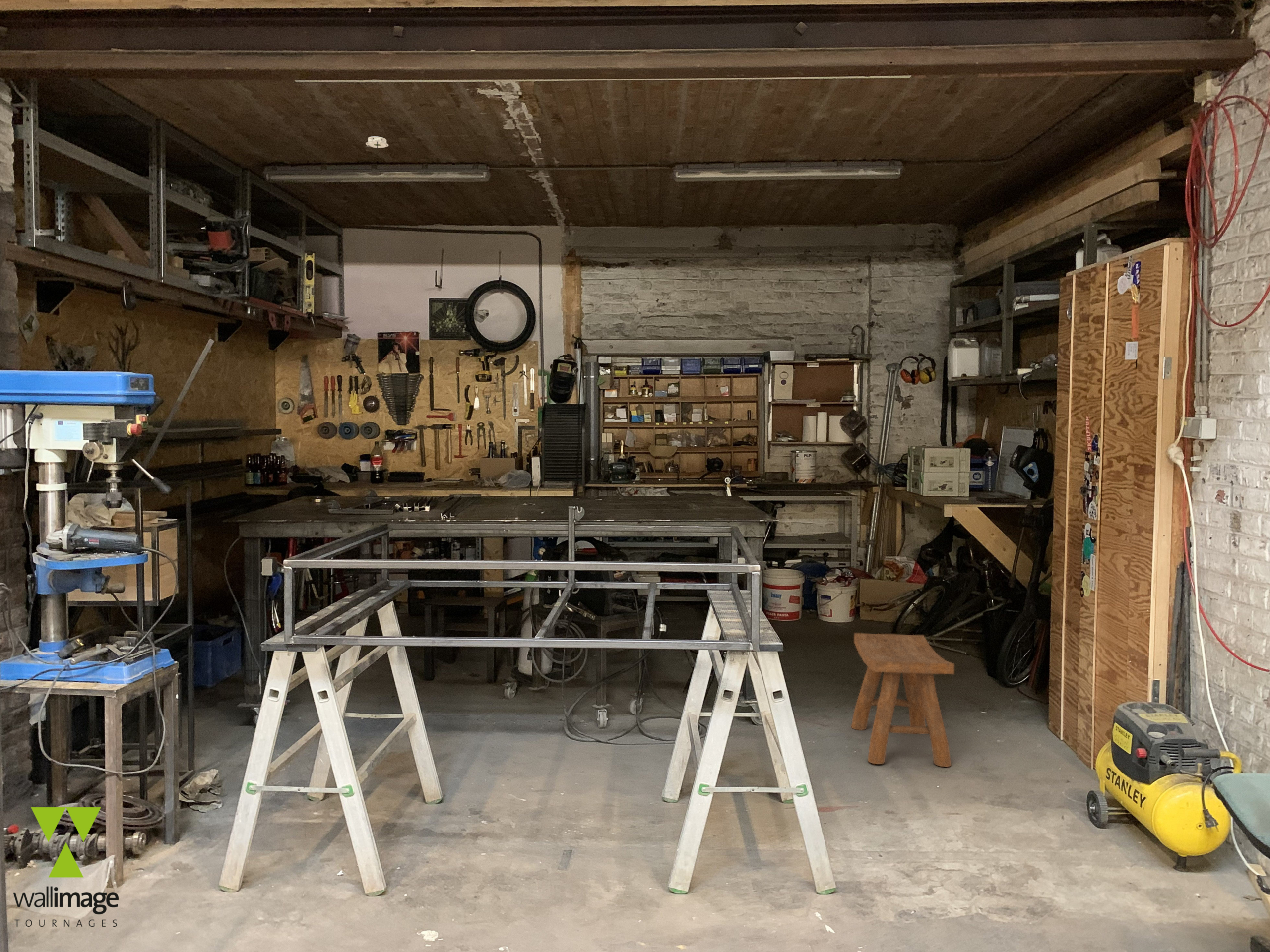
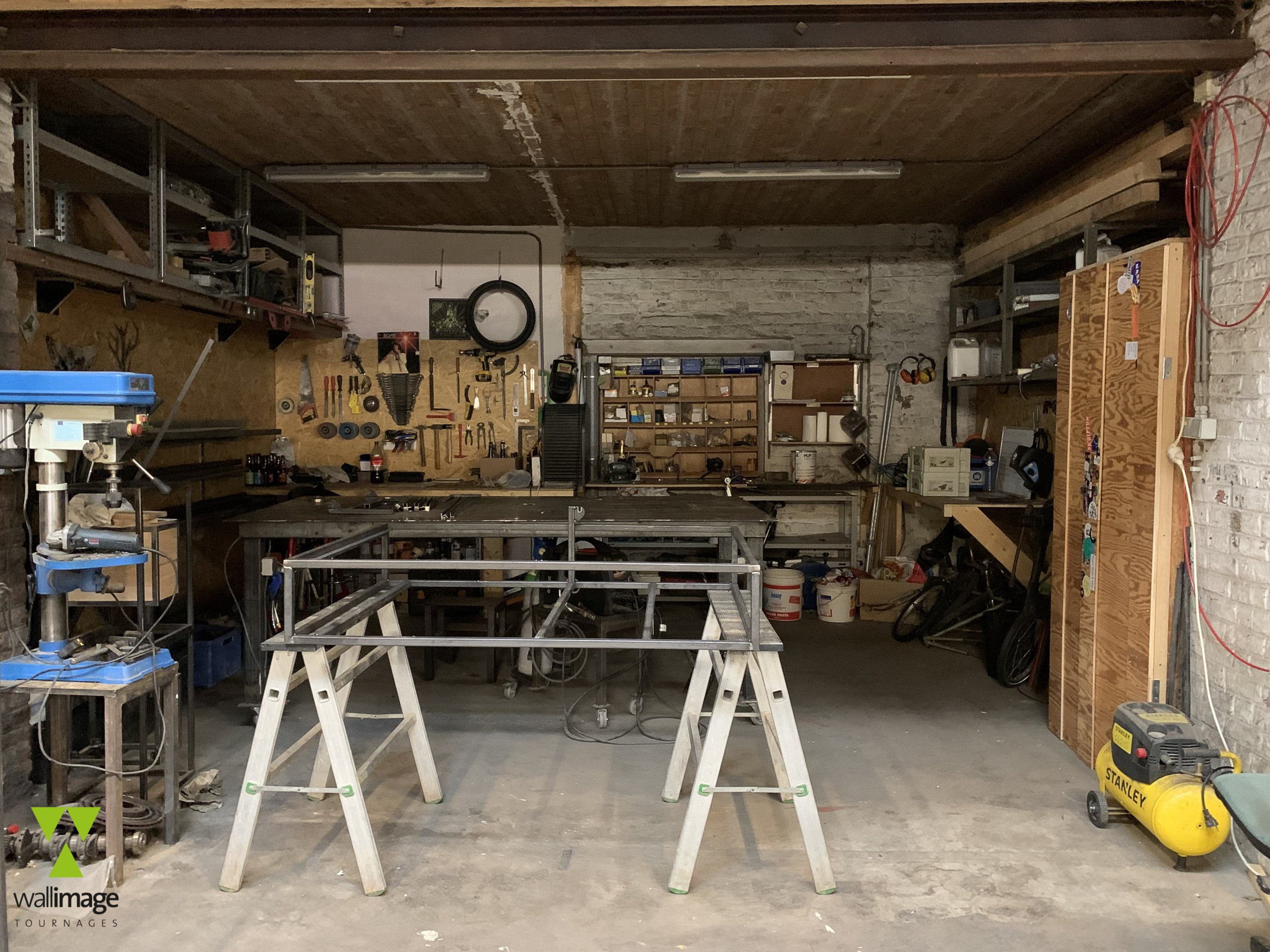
- stool [850,633,955,768]
- smoke detector [365,136,389,149]
